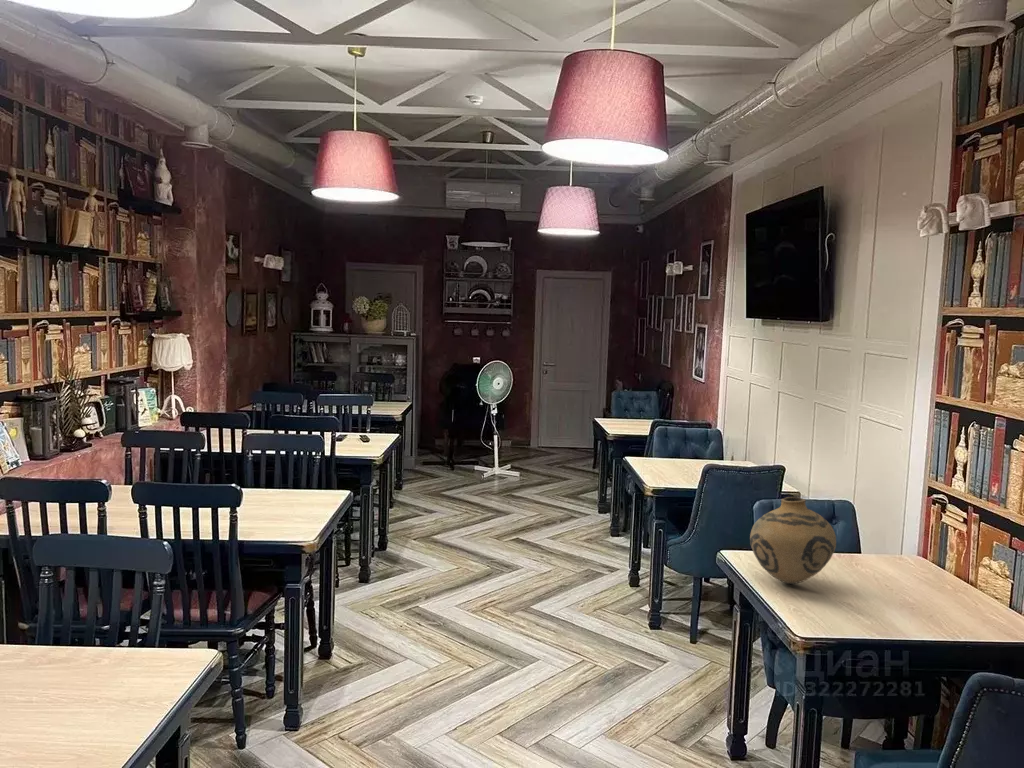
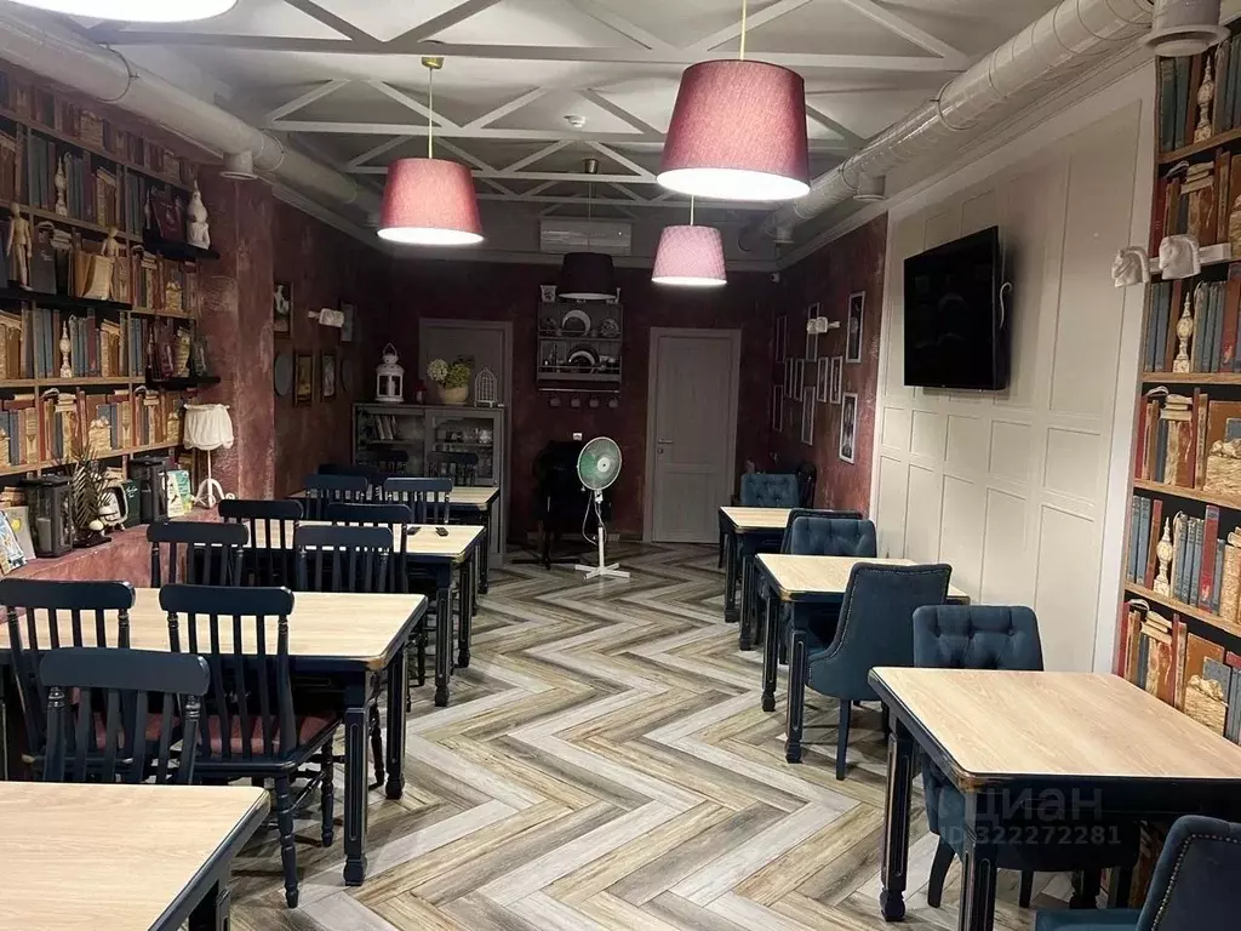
- vase [749,496,837,585]
